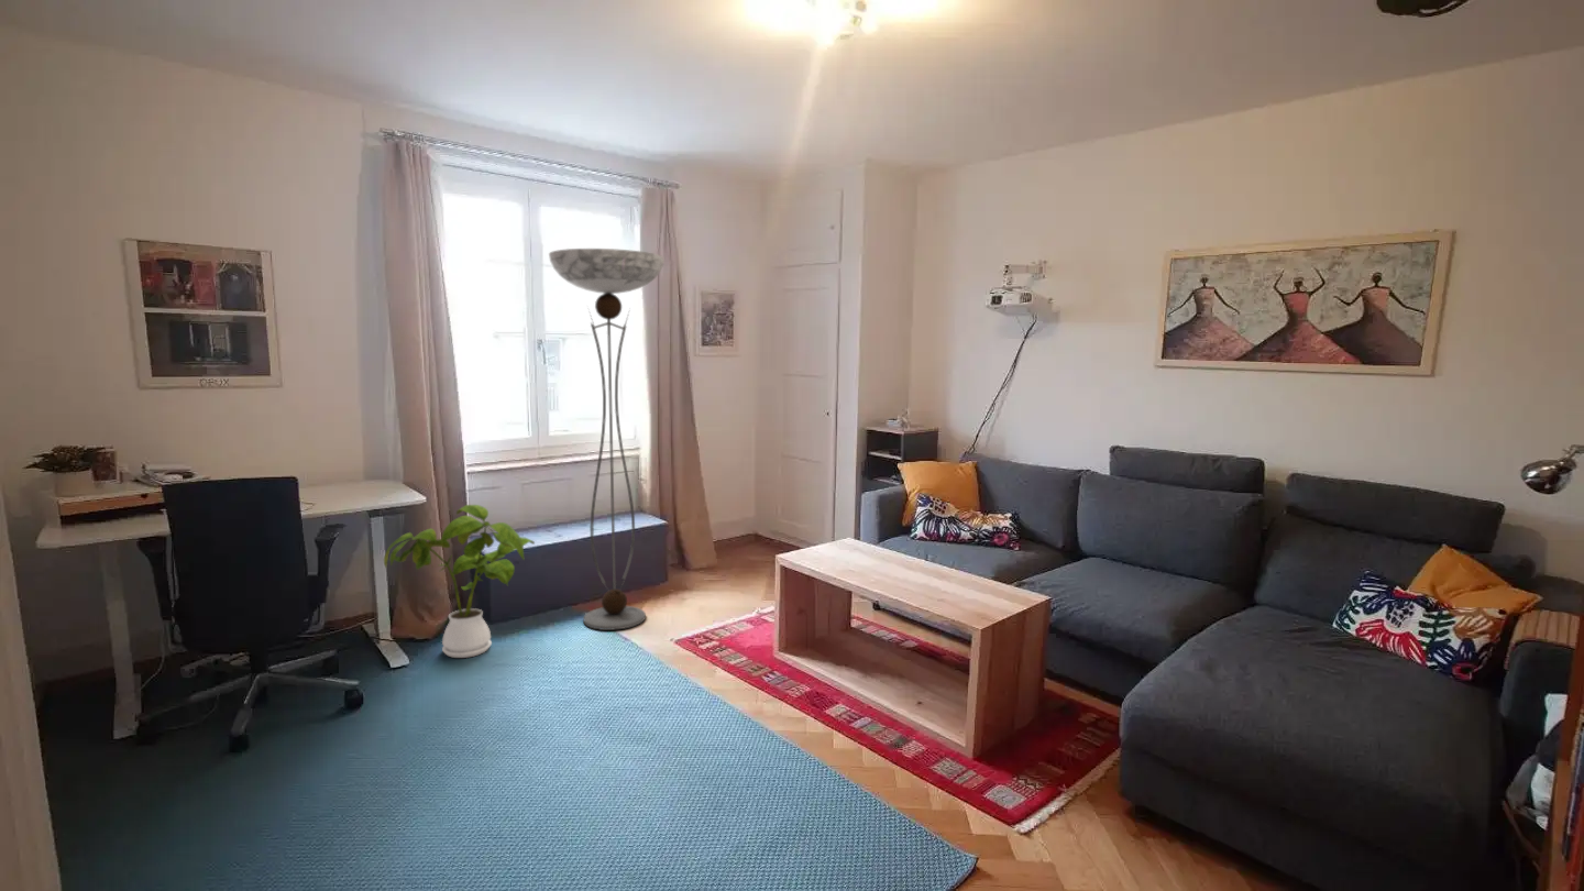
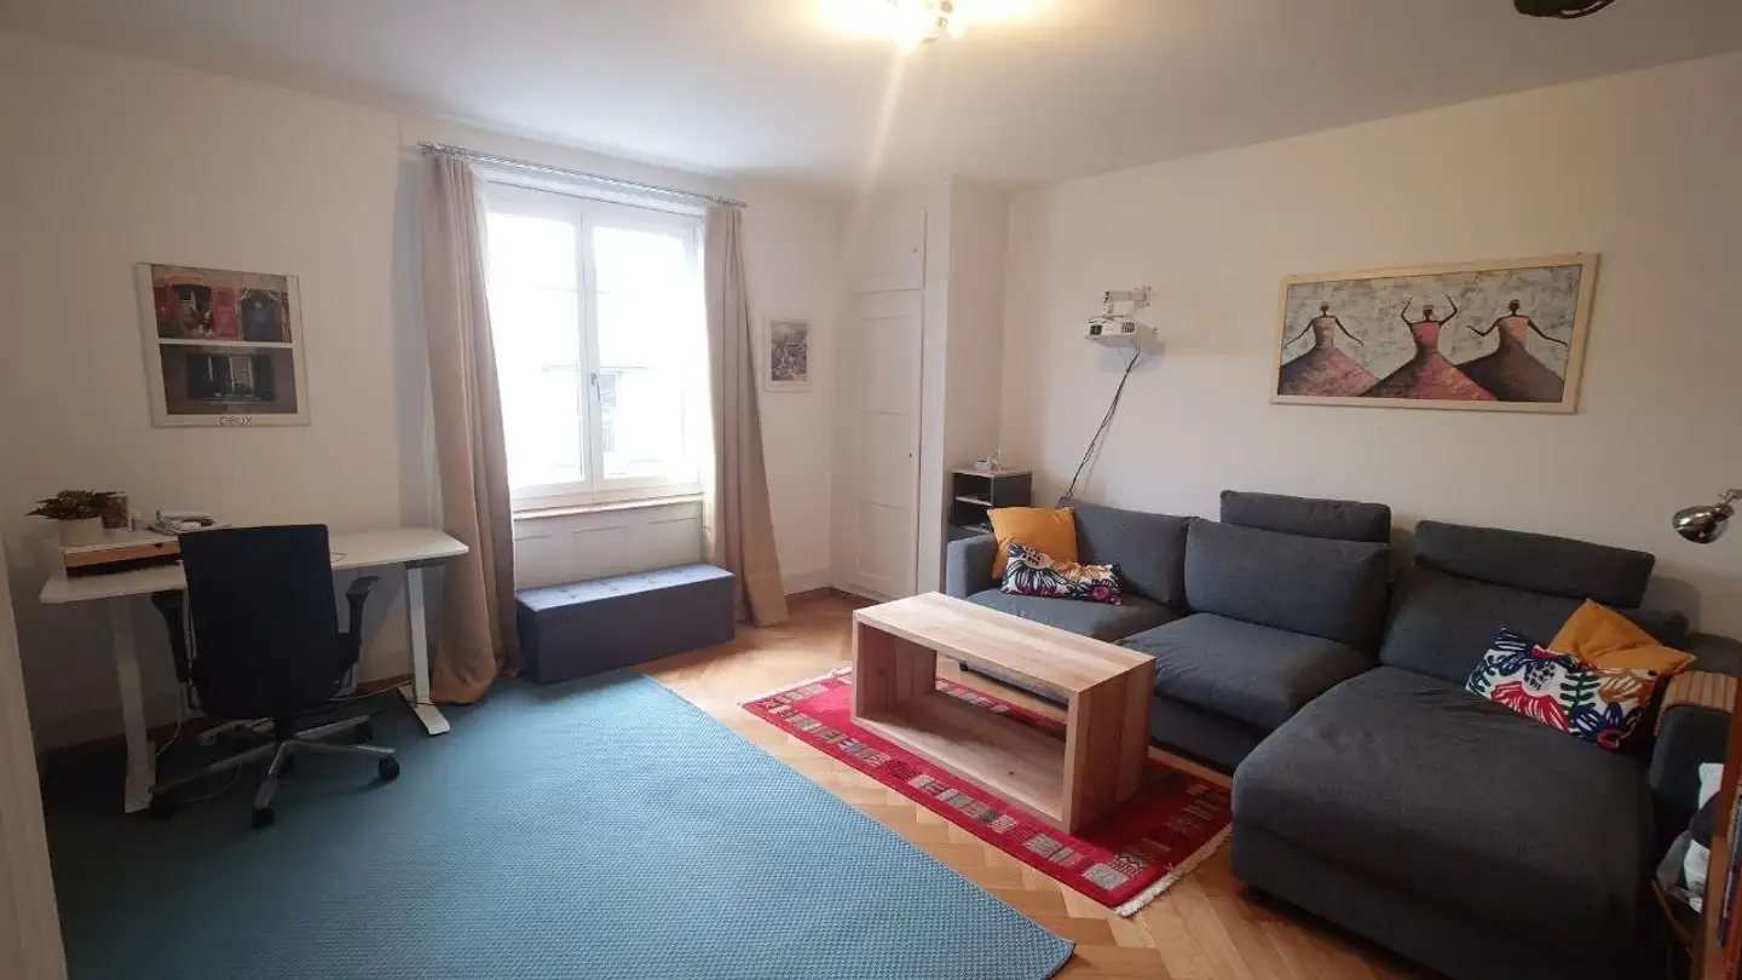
- floor lamp [548,248,666,631]
- house plant [383,504,536,659]
